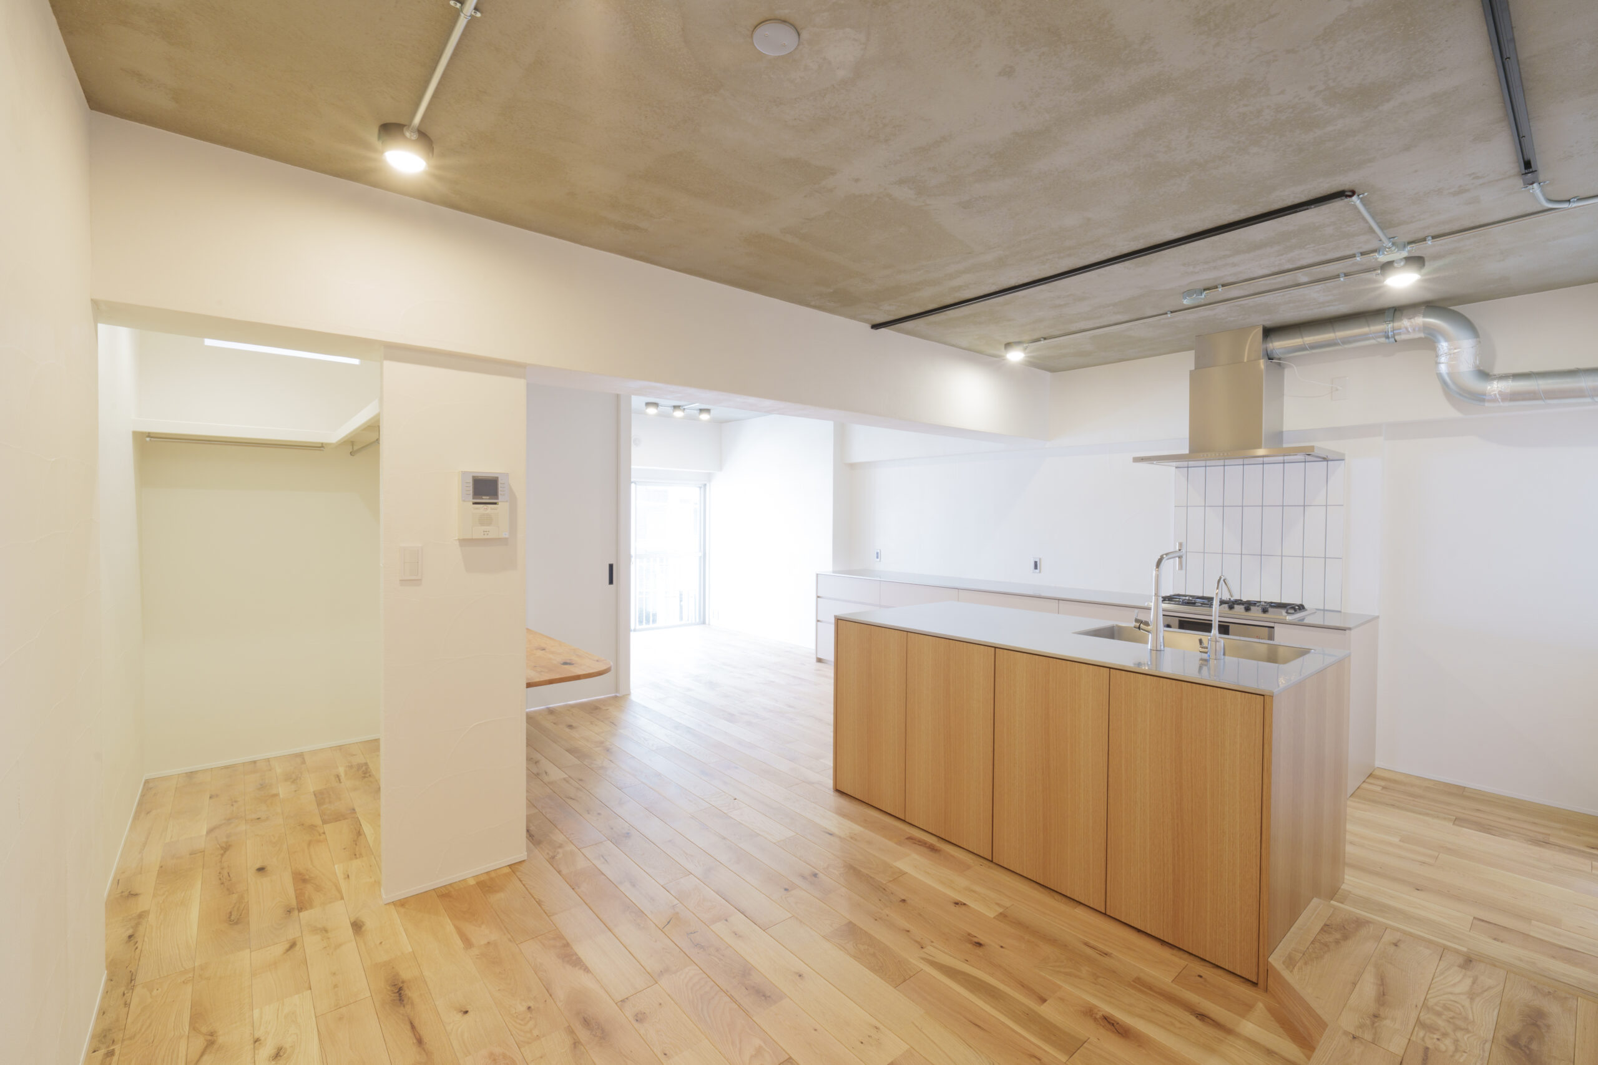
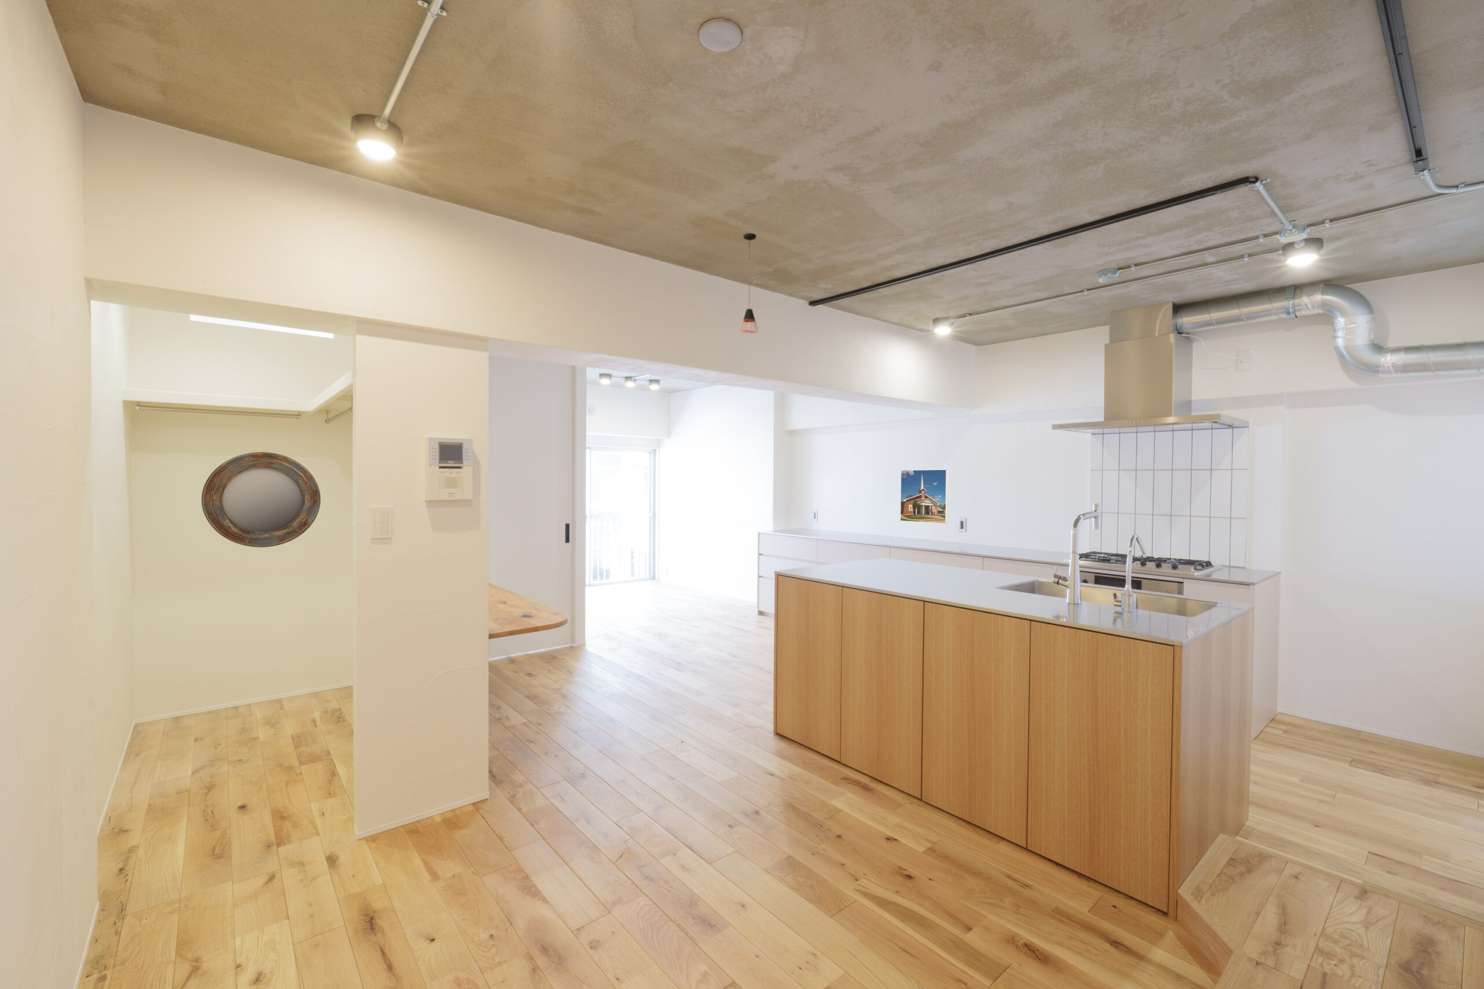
+ home mirror [201,451,321,549]
+ pendant light [740,232,759,333]
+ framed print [900,469,948,524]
